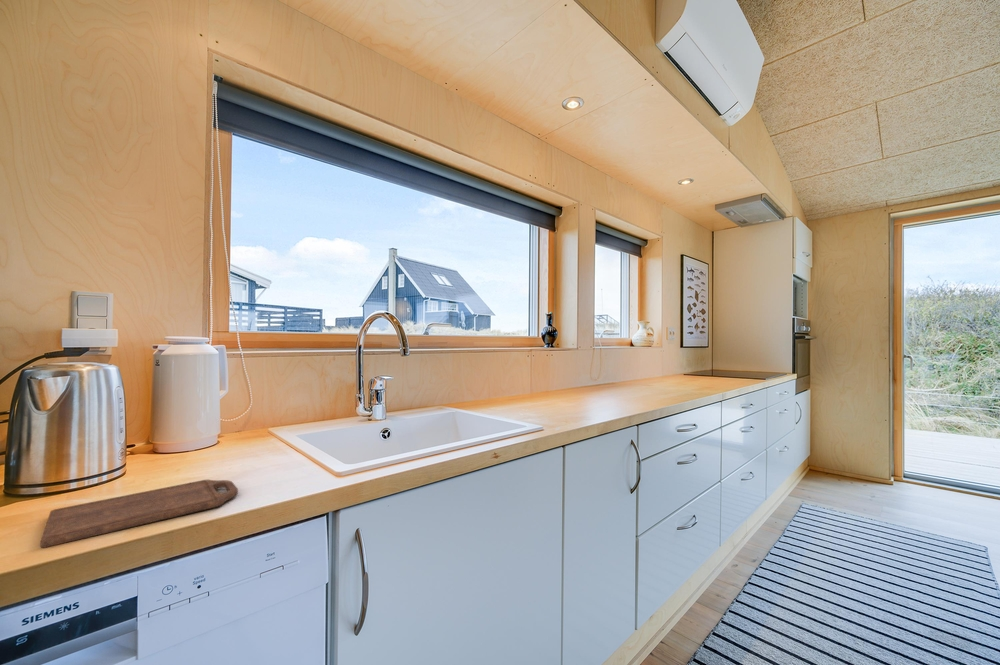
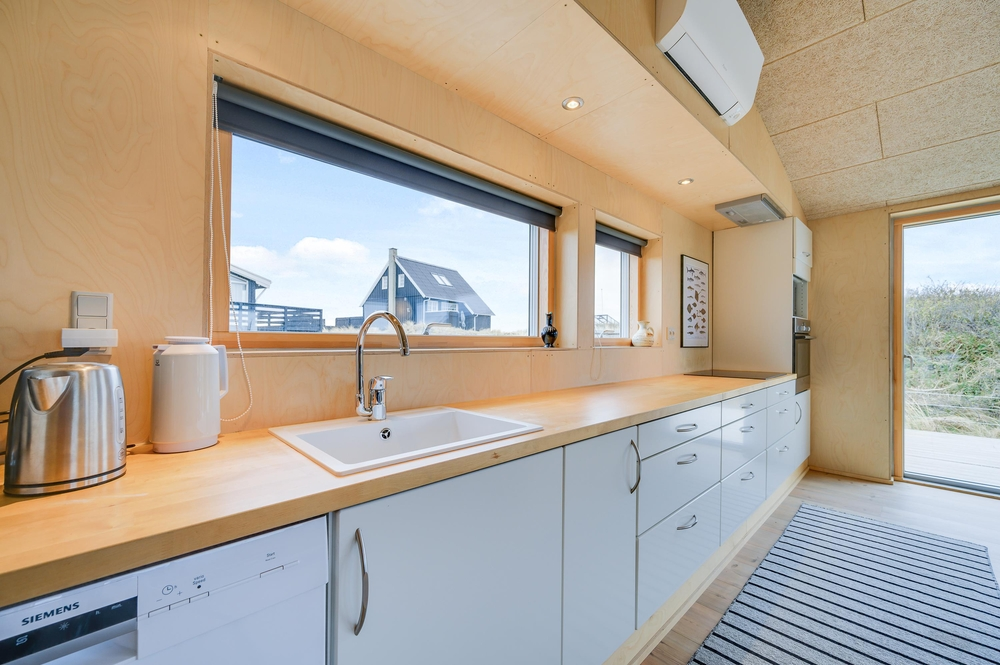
- cutting board [39,479,239,549]
